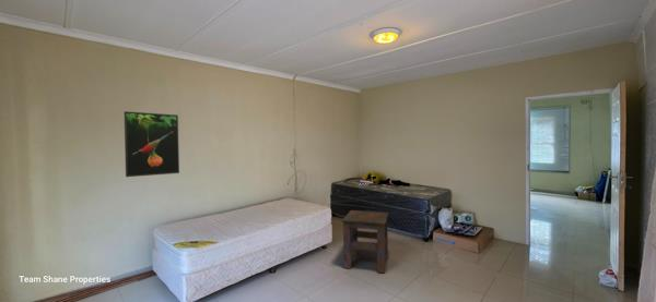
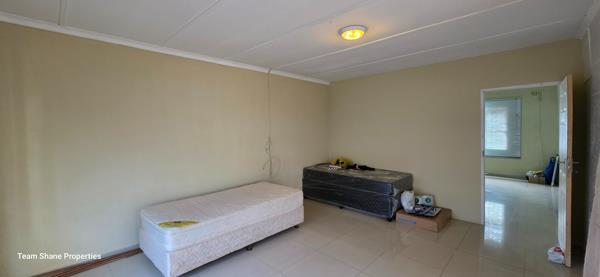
- side table [341,209,389,274]
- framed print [124,110,180,178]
